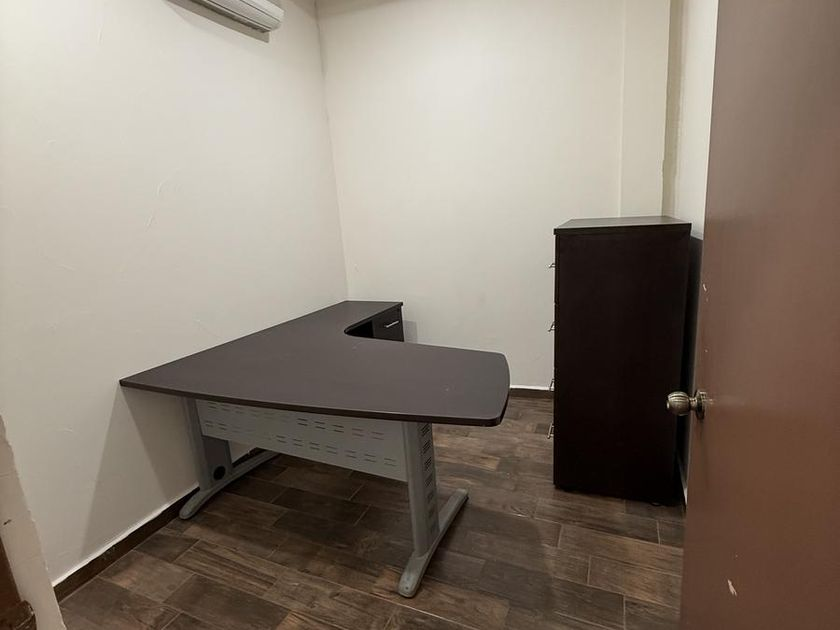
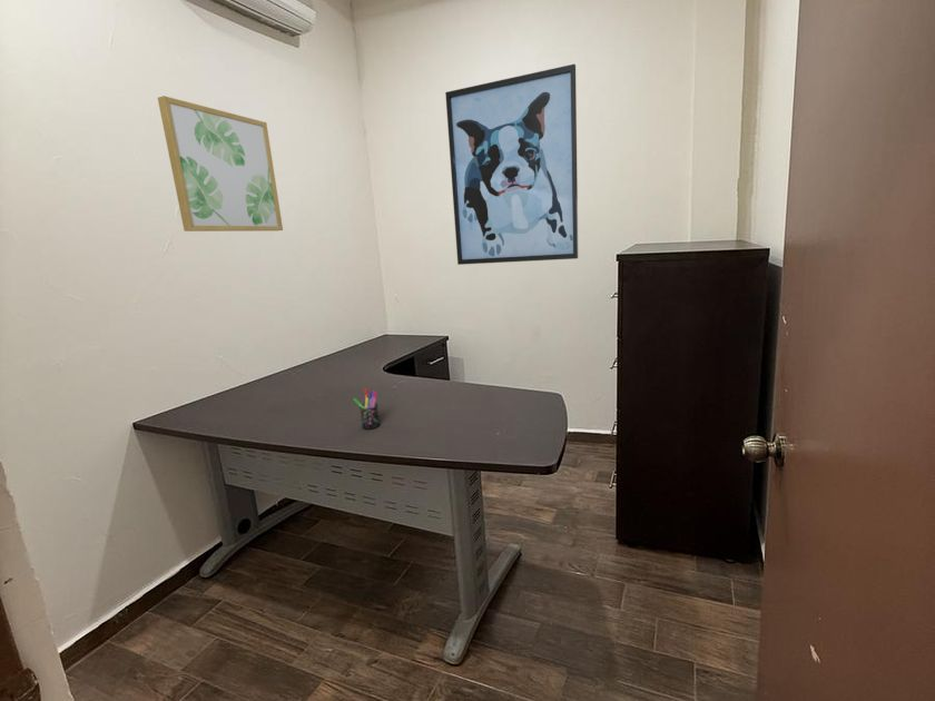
+ wall art [444,63,579,266]
+ pen holder [353,387,381,431]
+ wall art [157,95,284,233]
